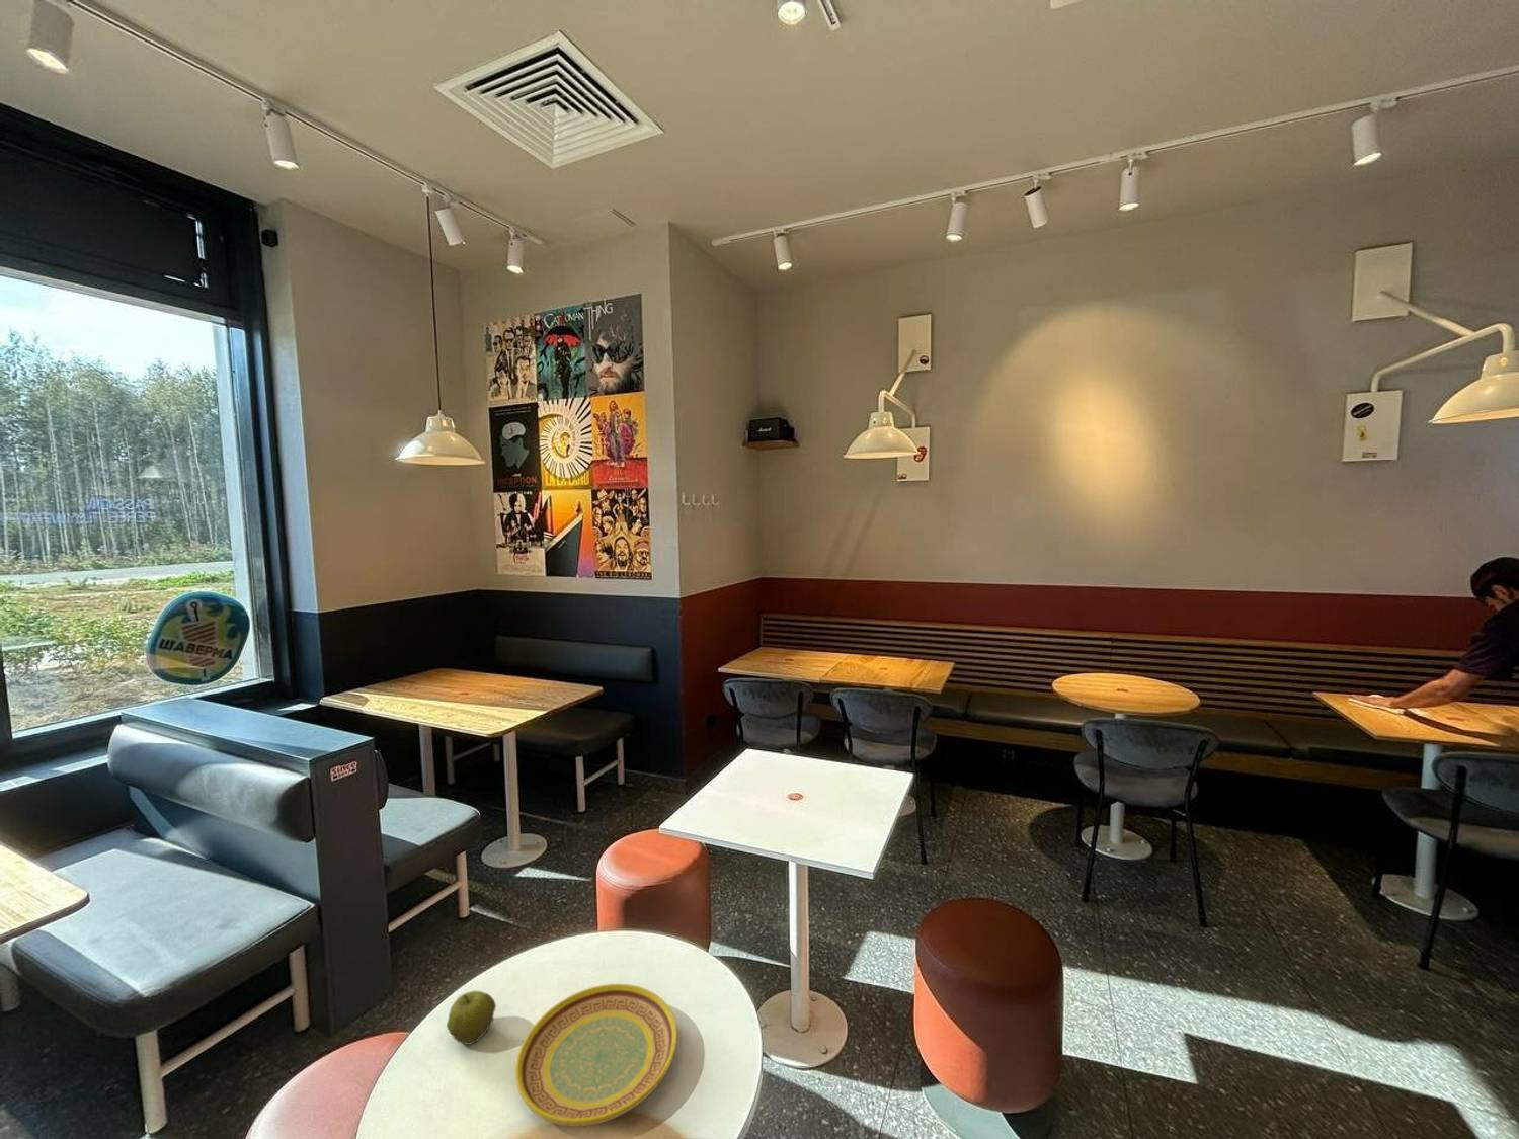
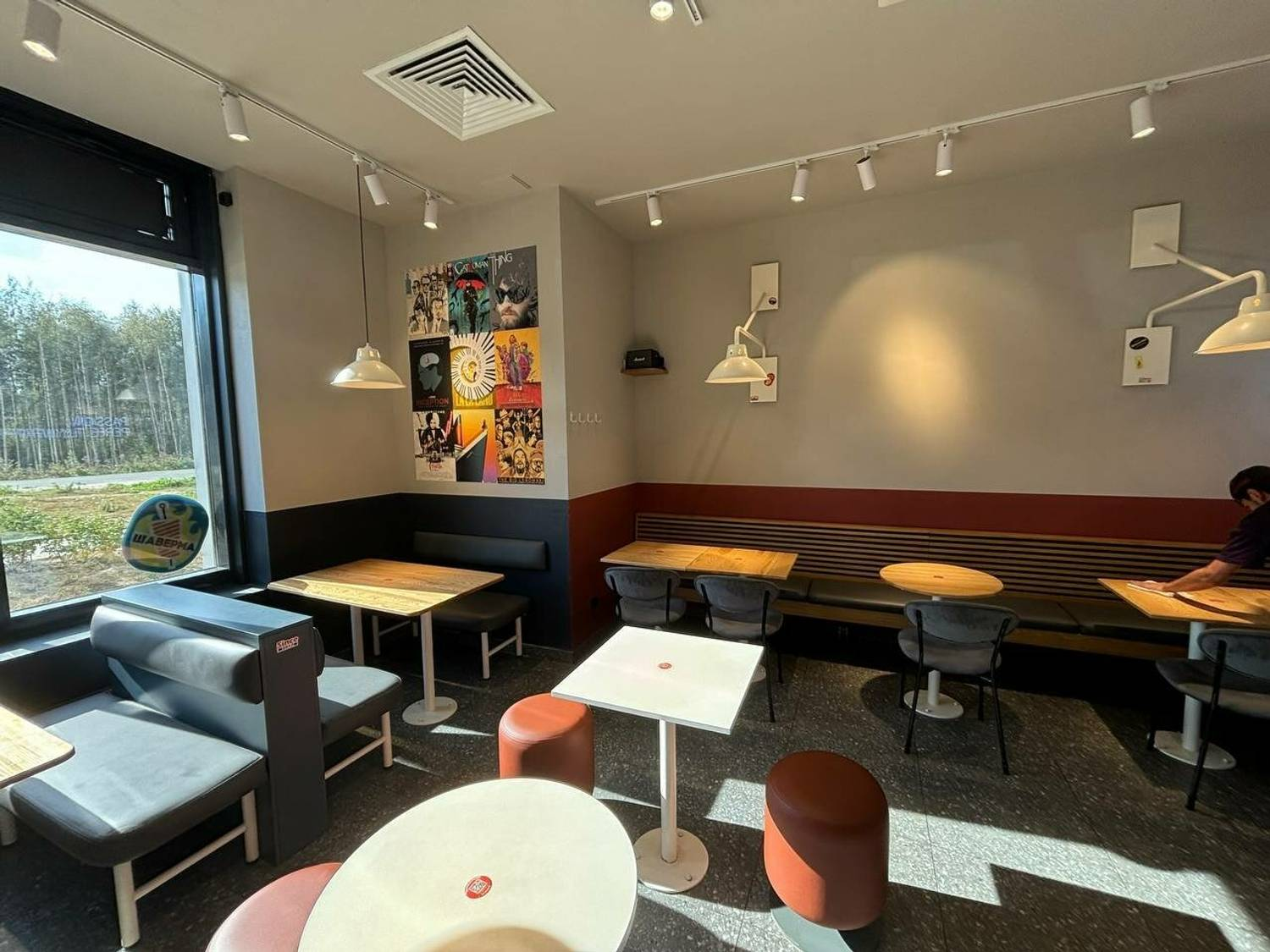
- plate [514,983,678,1128]
- apple [446,991,498,1046]
